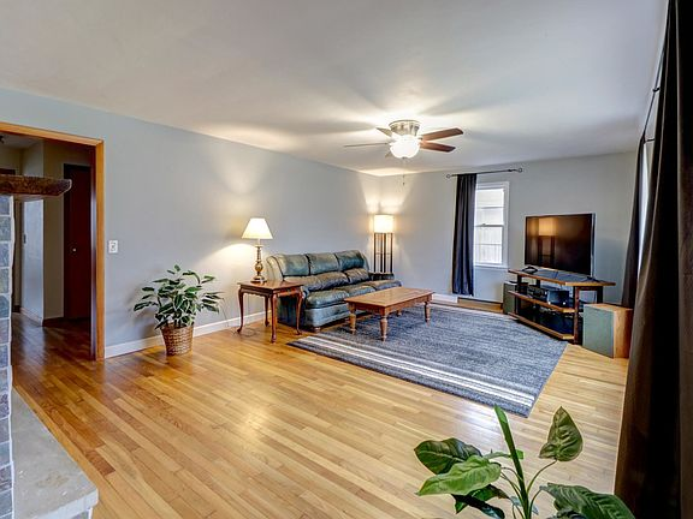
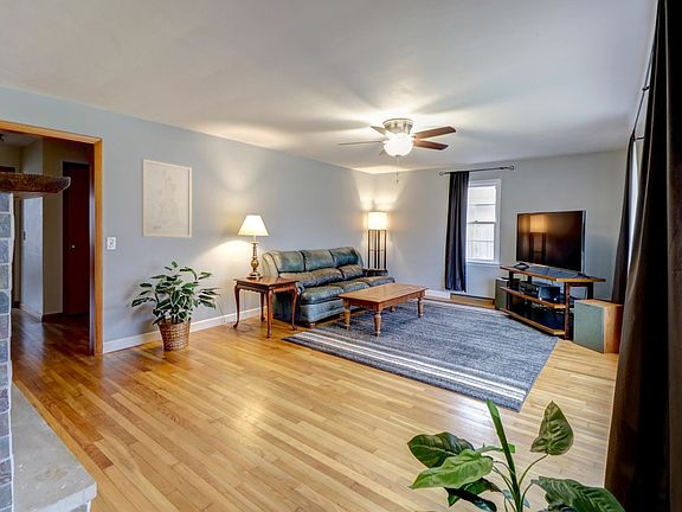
+ wall art [141,158,193,239]
